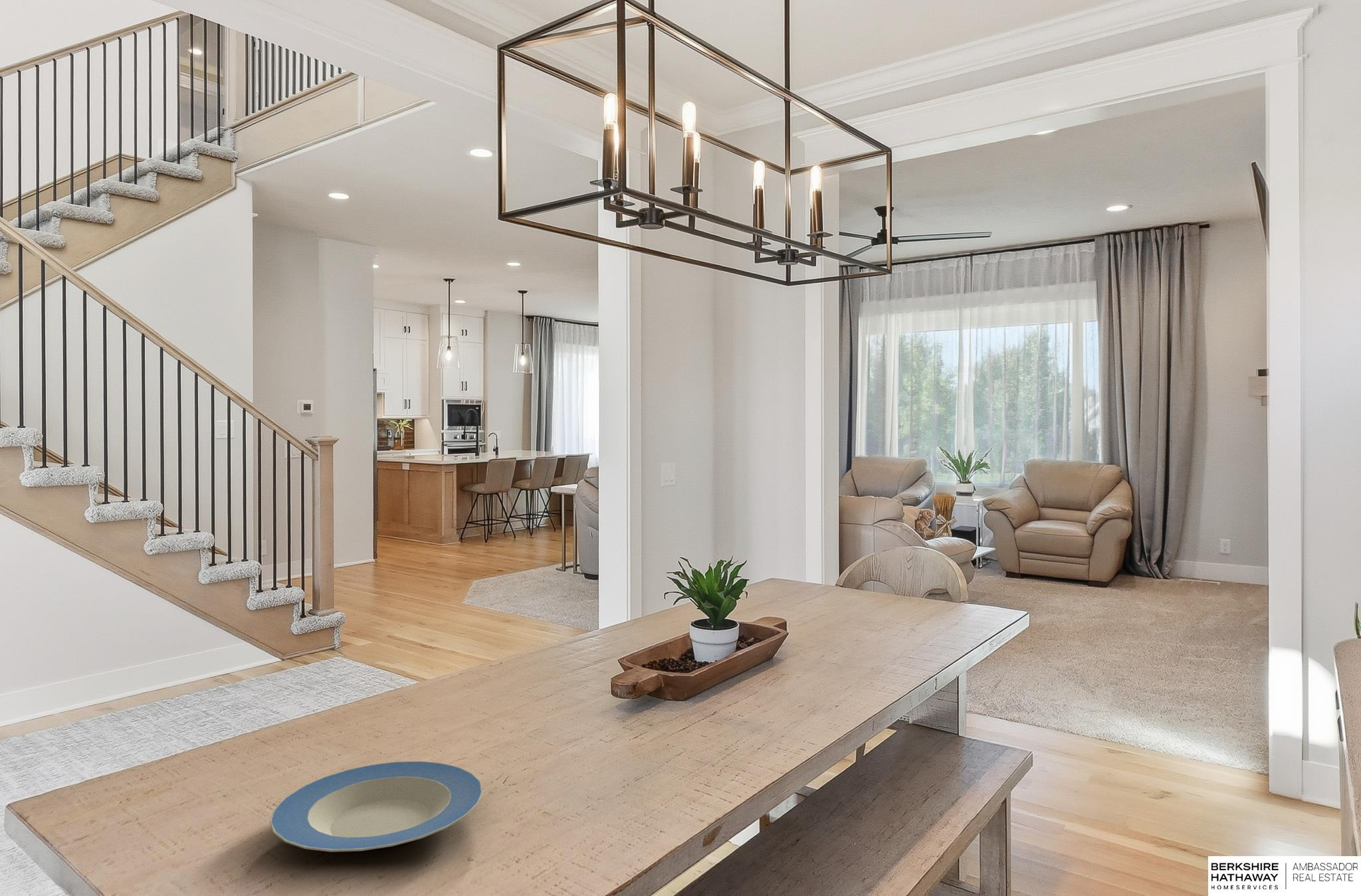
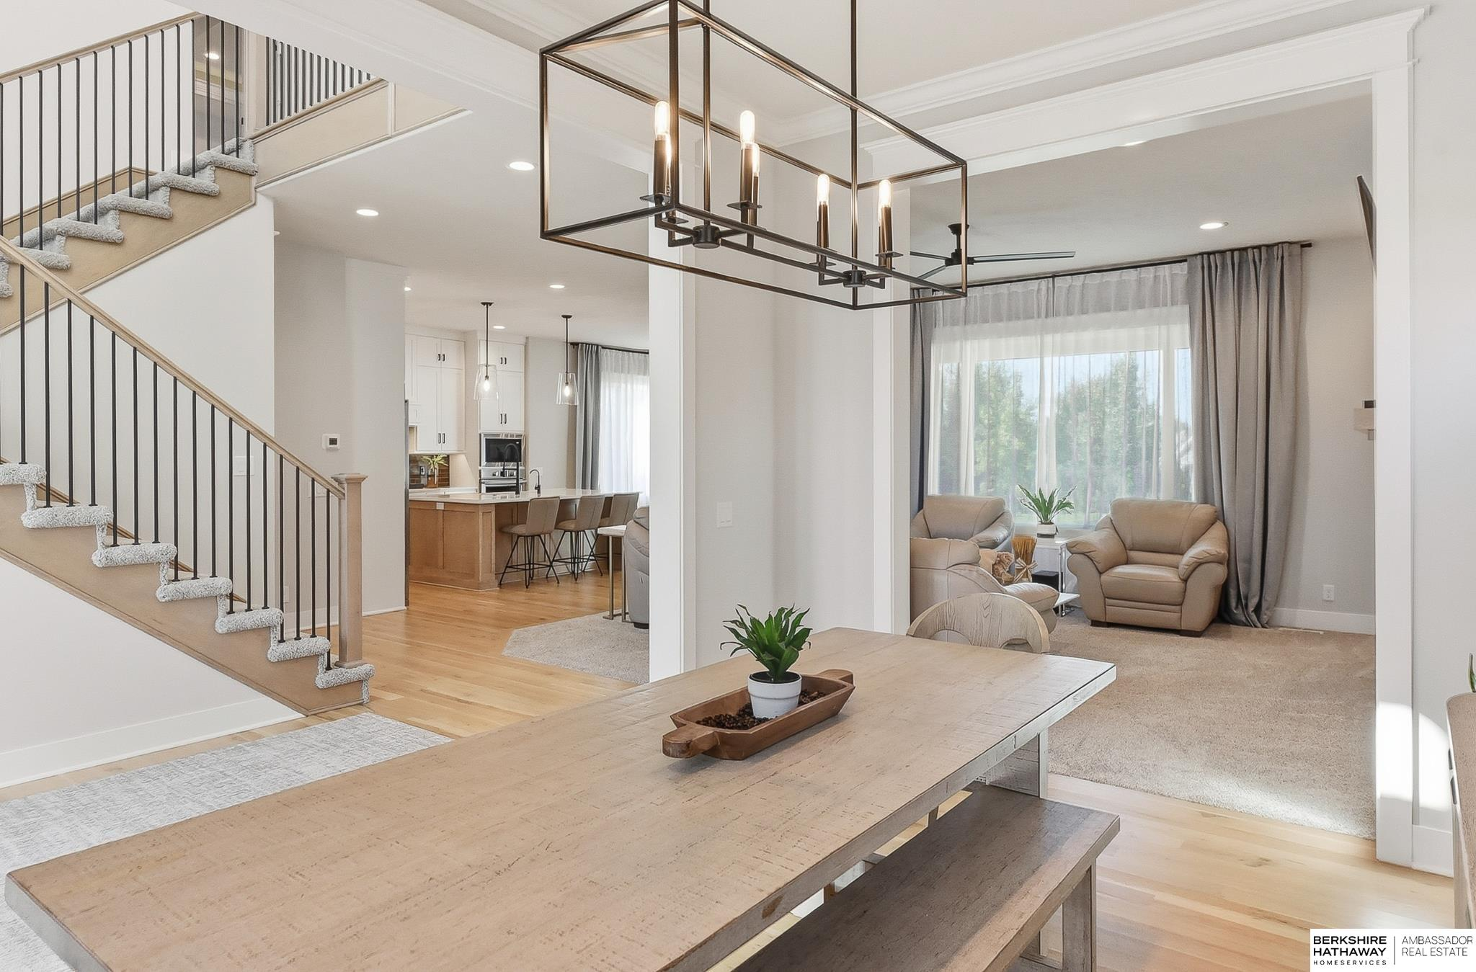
- plate [269,761,484,853]
